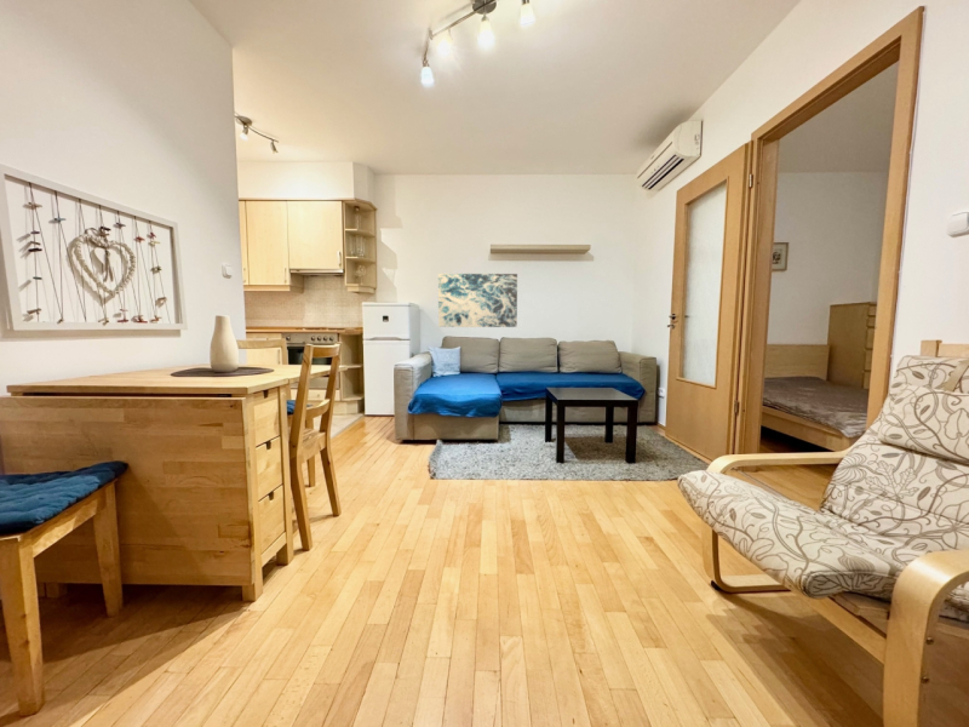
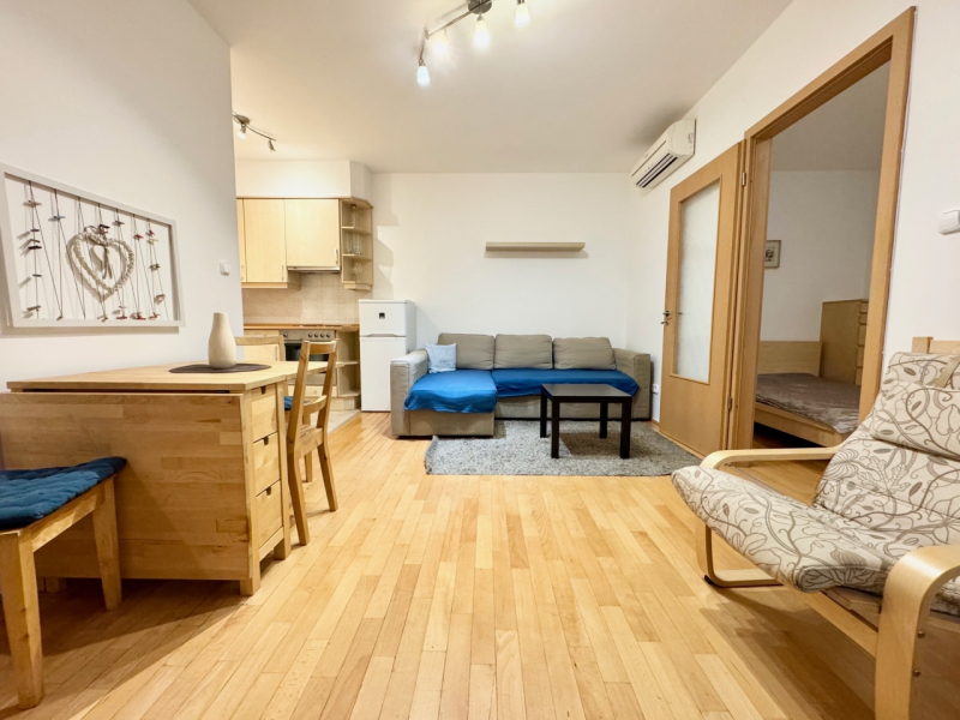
- wall art [437,273,518,328]
